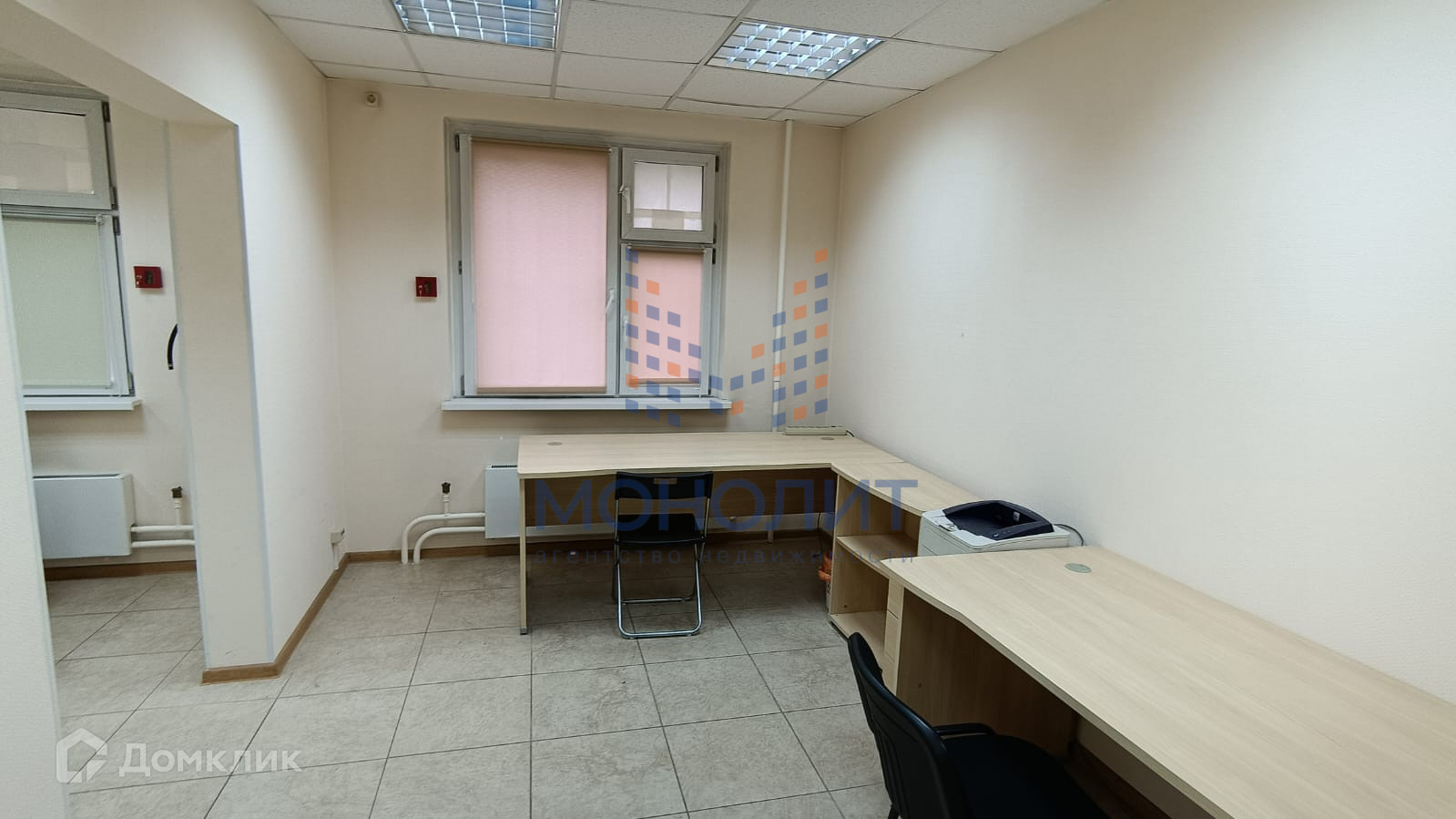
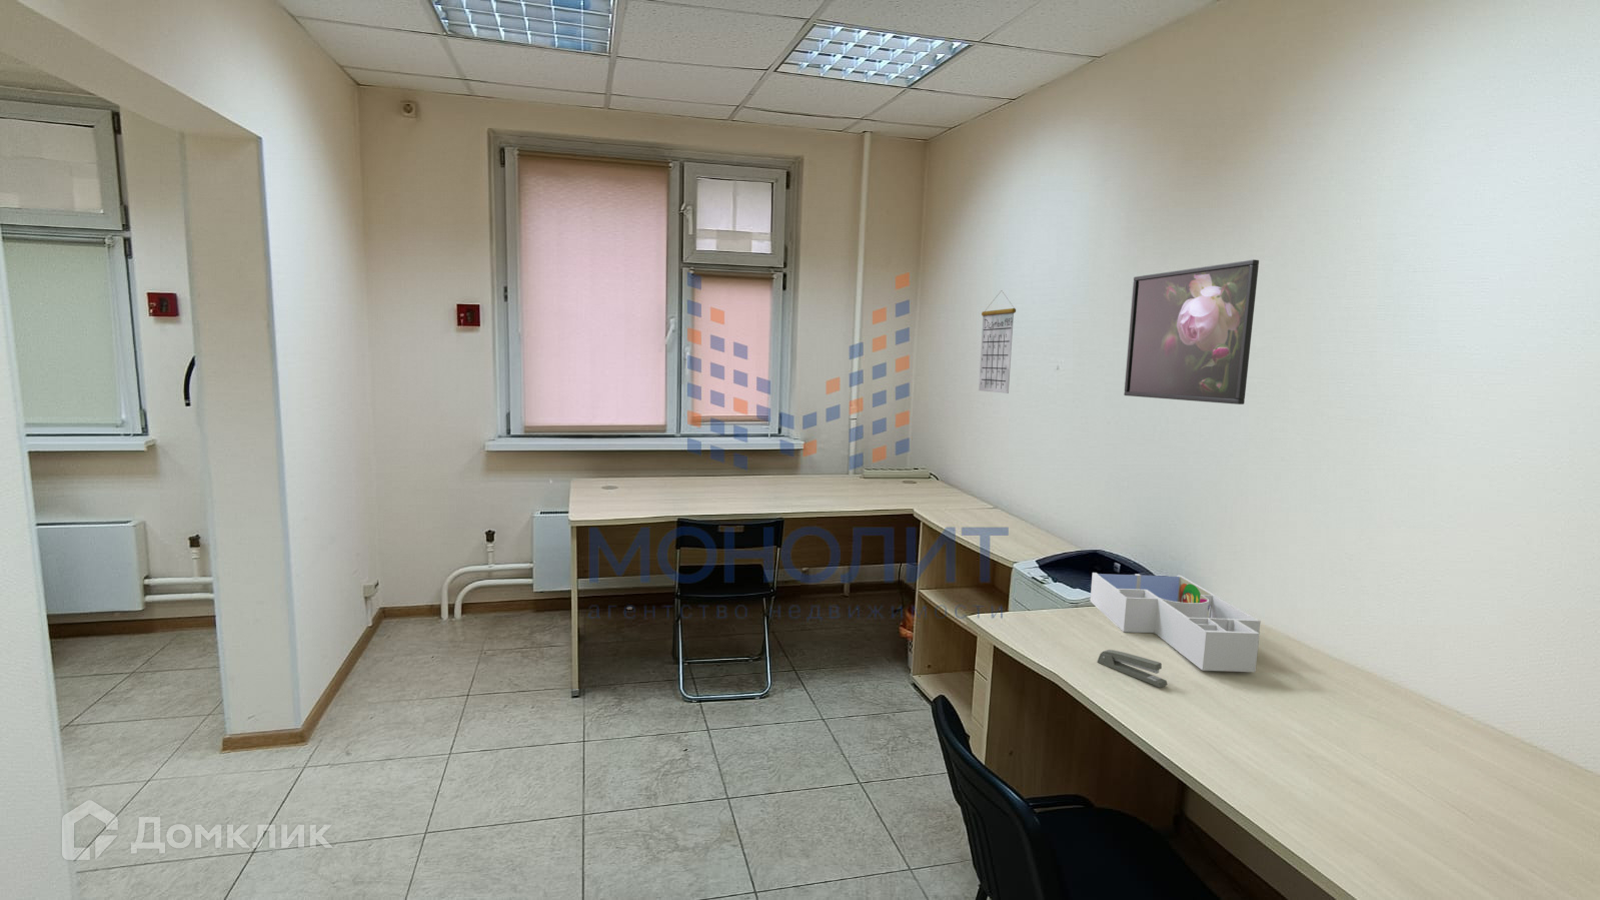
+ calendar [978,289,1016,395]
+ stapler [1097,648,1168,688]
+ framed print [1123,258,1259,405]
+ desk organizer [1090,571,1262,673]
